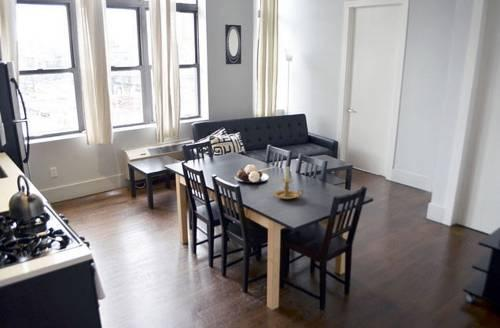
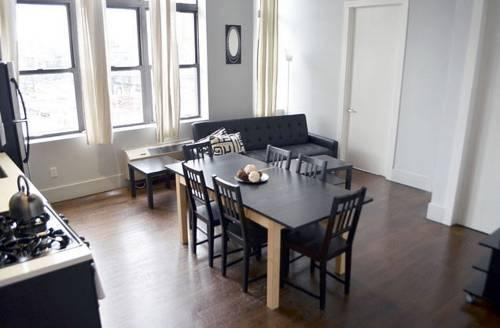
- candle holder [272,165,305,200]
